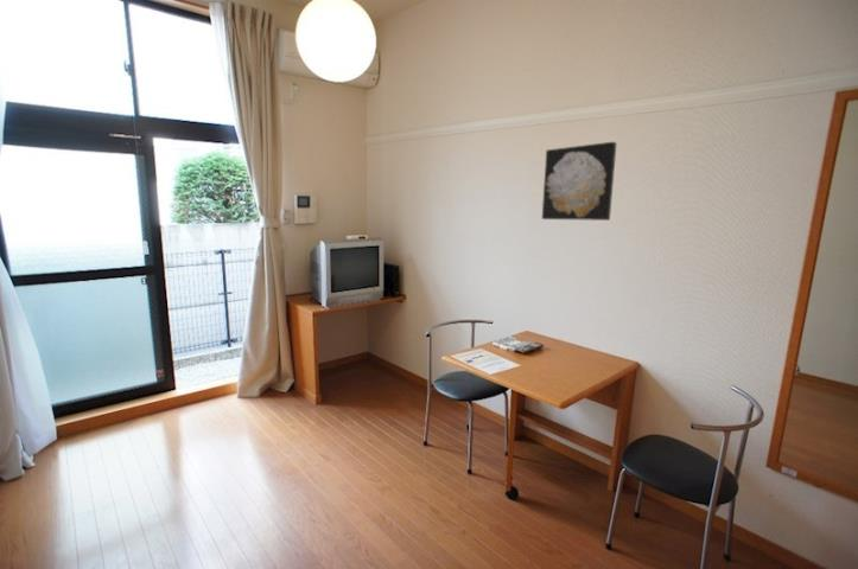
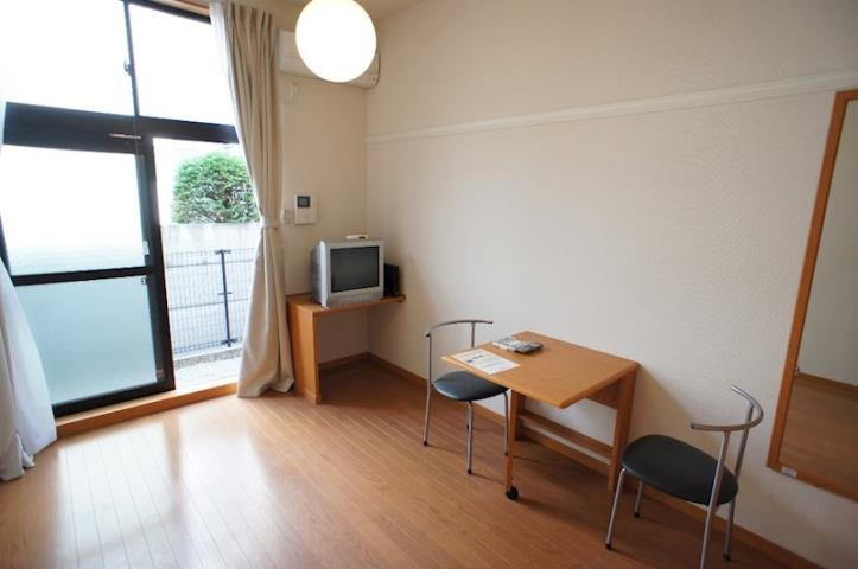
- wall art [541,141,617,222]
